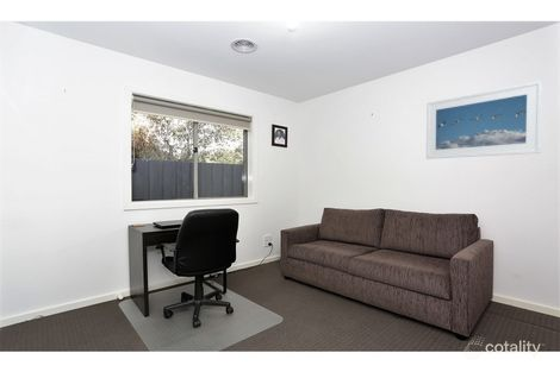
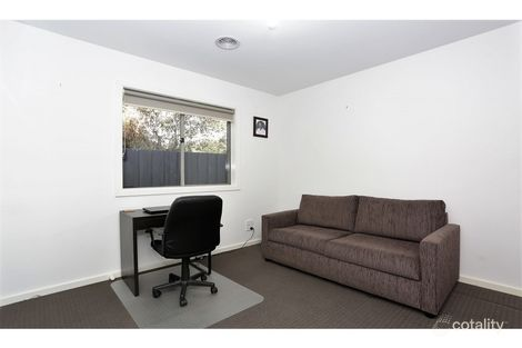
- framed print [425,80,543,160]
